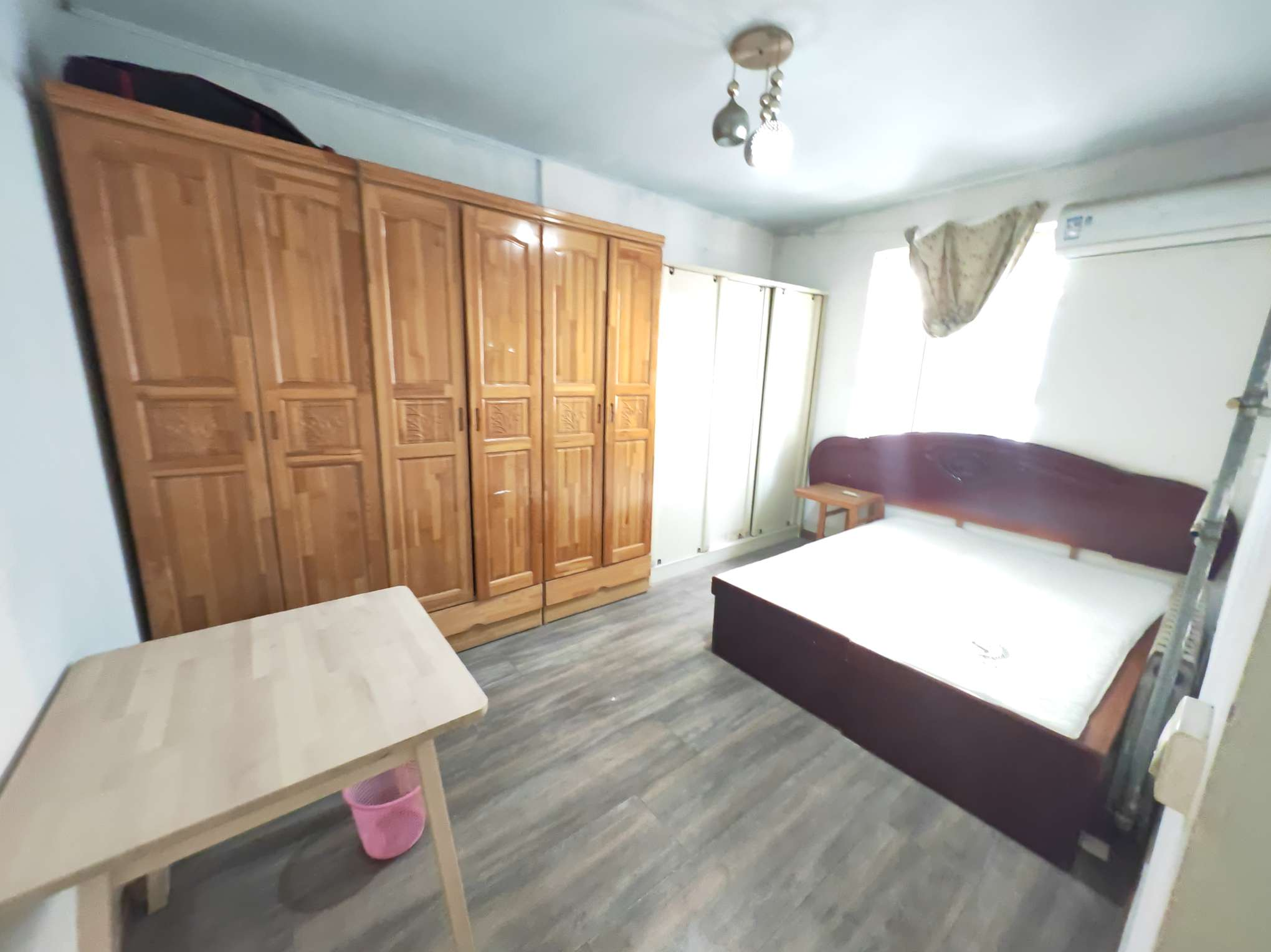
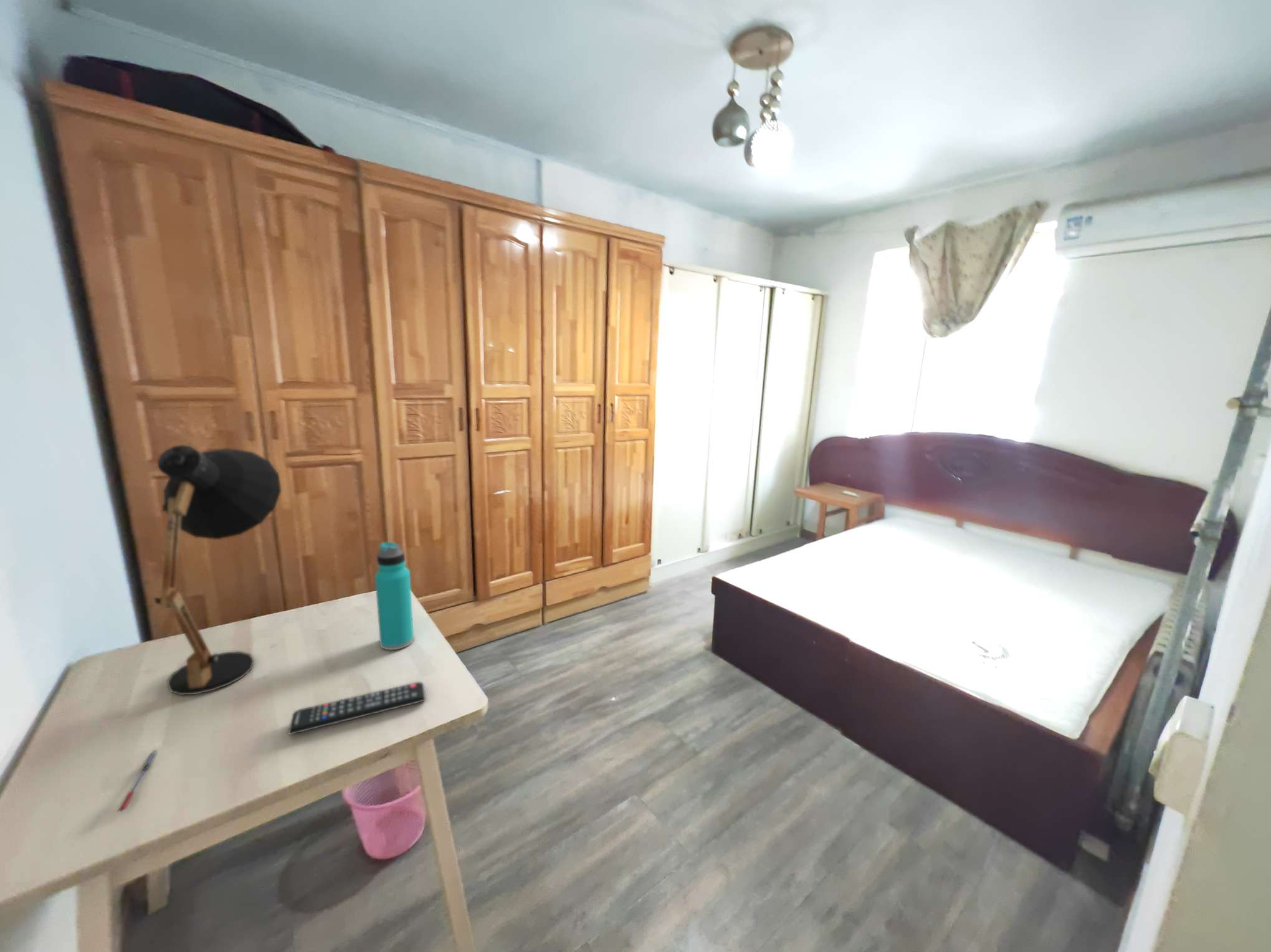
+ desk lamp [153,444,282,695]
+ pen [117,750,158,812]
+ remote control [288,681,426,735]
+ water bottle [374,541,414,650]
